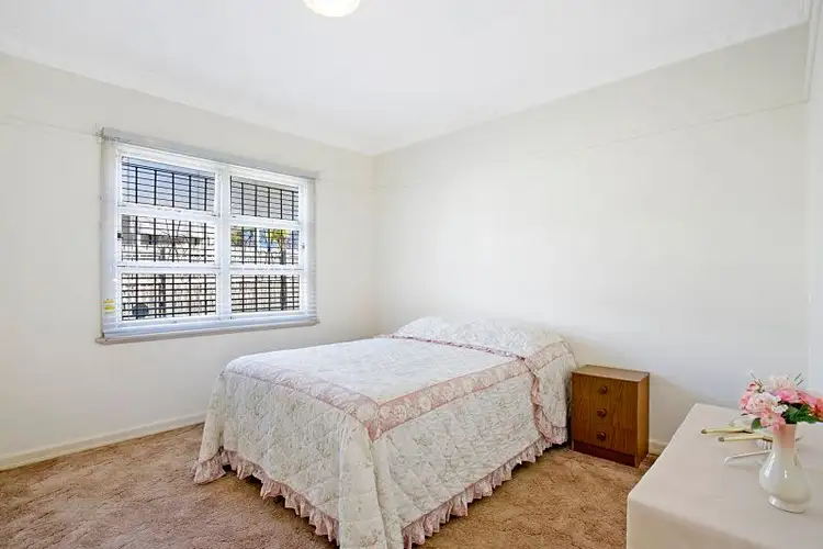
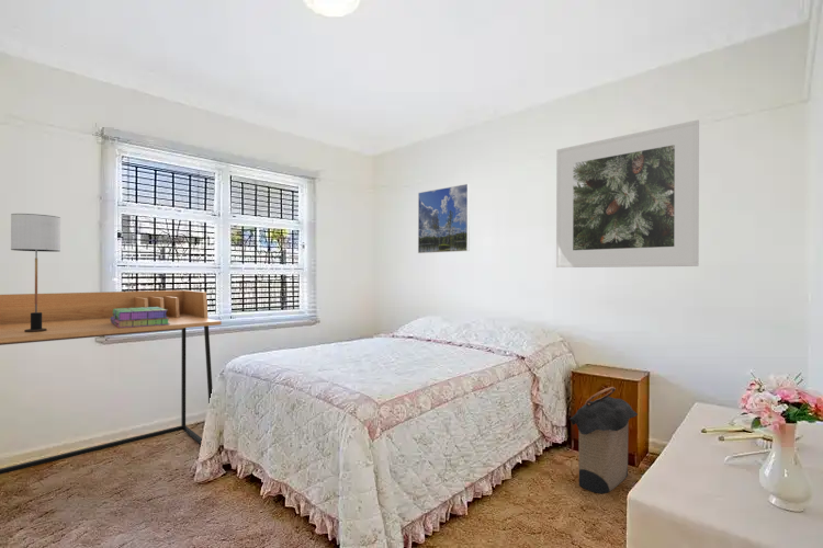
+ laundry hamper [568,386,639,494]
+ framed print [555,118,700,269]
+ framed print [417,183,471,254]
+ stack of books [111,307,170,328]
+ desk [0,289,223,476]
+ table lamp [10,213,61,332]
